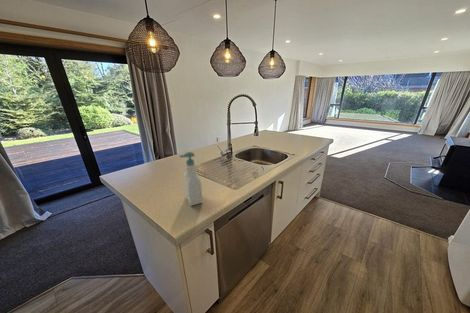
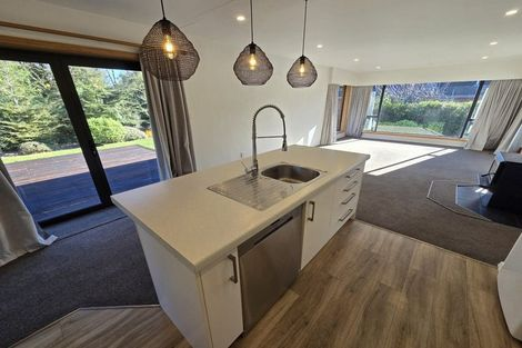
- soap bottle [179,151,204,207]
